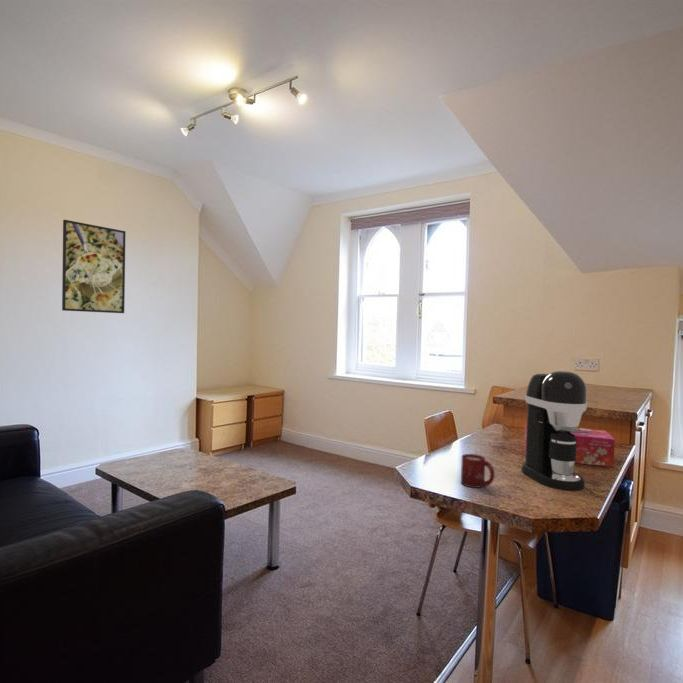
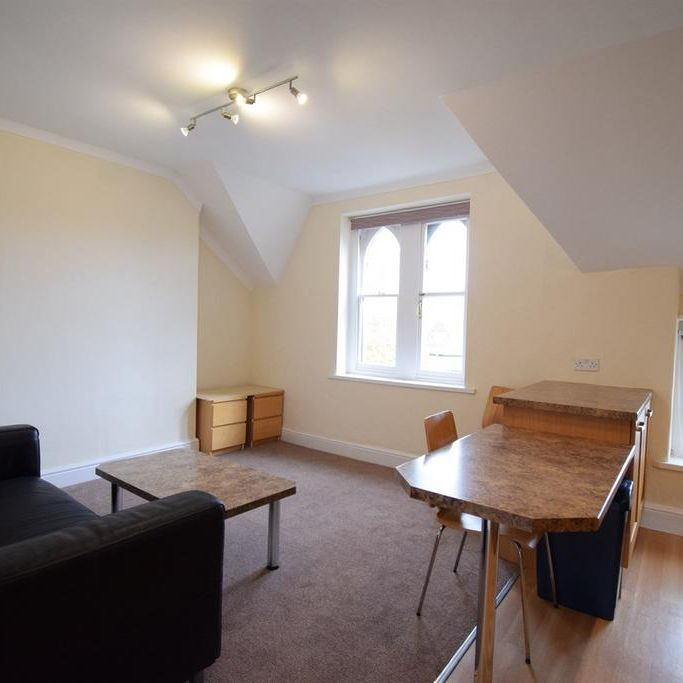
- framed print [61,219,127,314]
- tissue box [523,423,616,468]
- coffee maker [521,370,588,491]
- cup [460,453,496,489]
